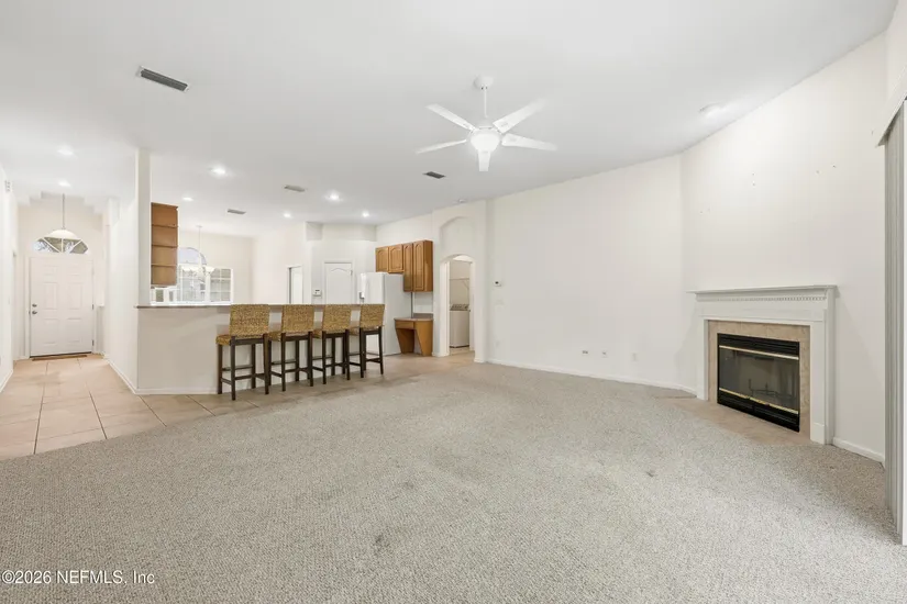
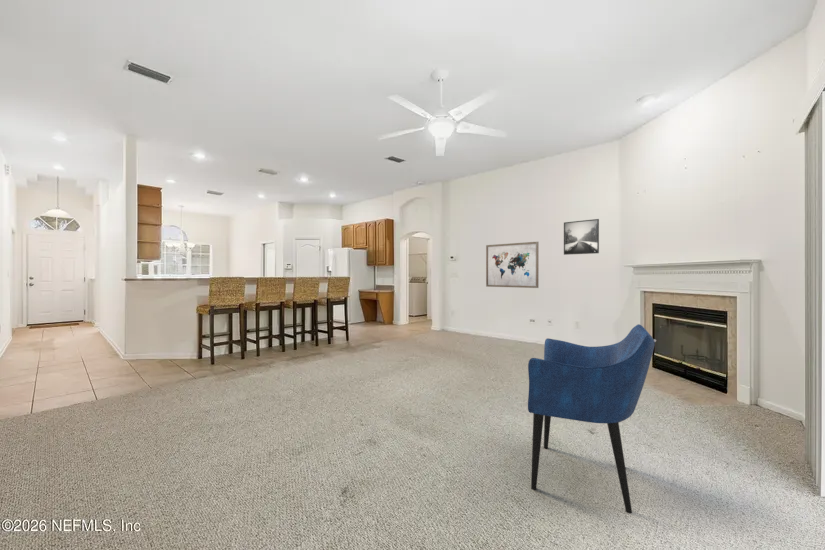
+ armchair [527,323,657,514]
+ wall art [485,241,539,289]
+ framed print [563,218,600,256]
